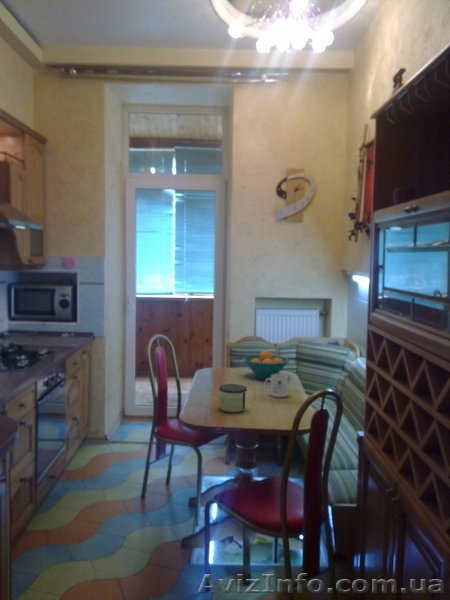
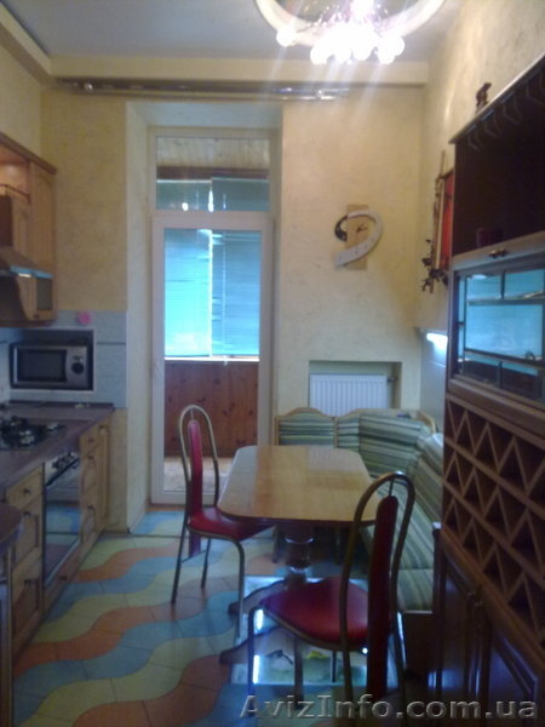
- candle [218,383,248,413]
- fruit bowl [242,350,290,380]
- mug [263,373,289,398]
